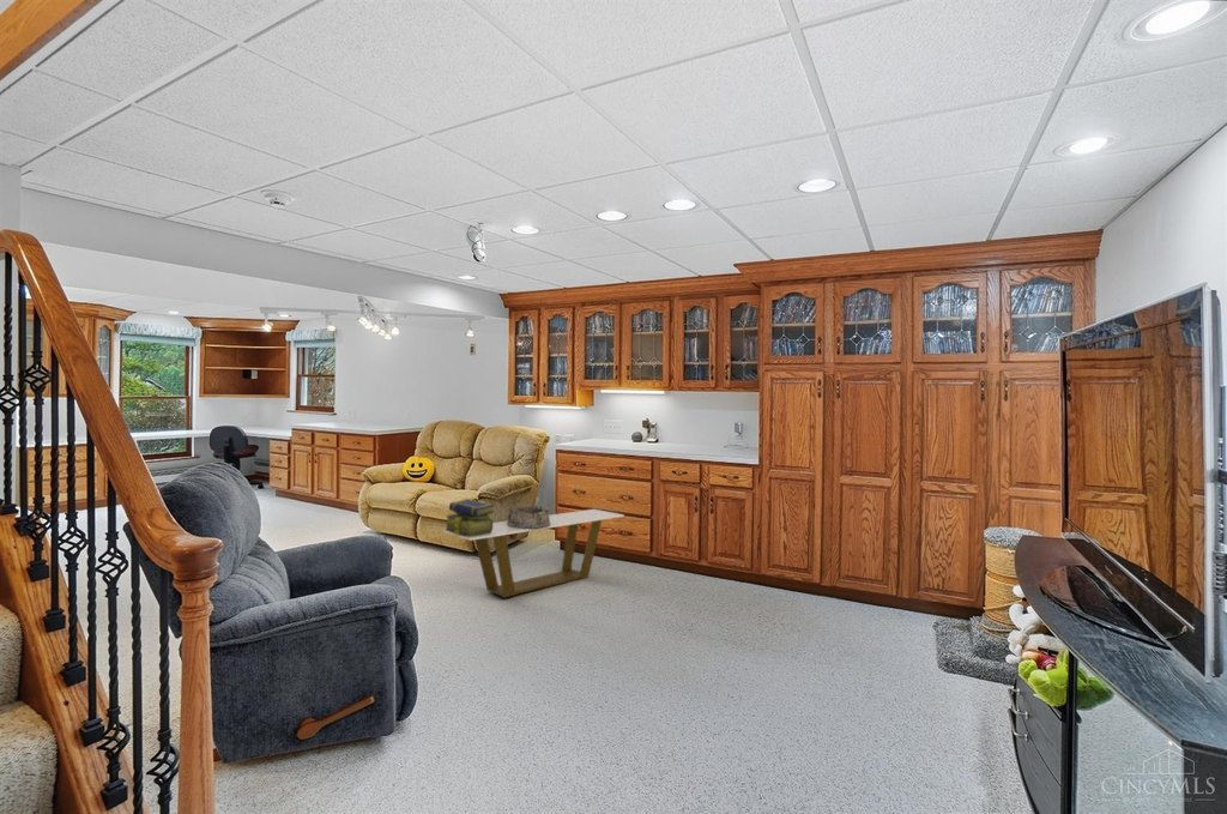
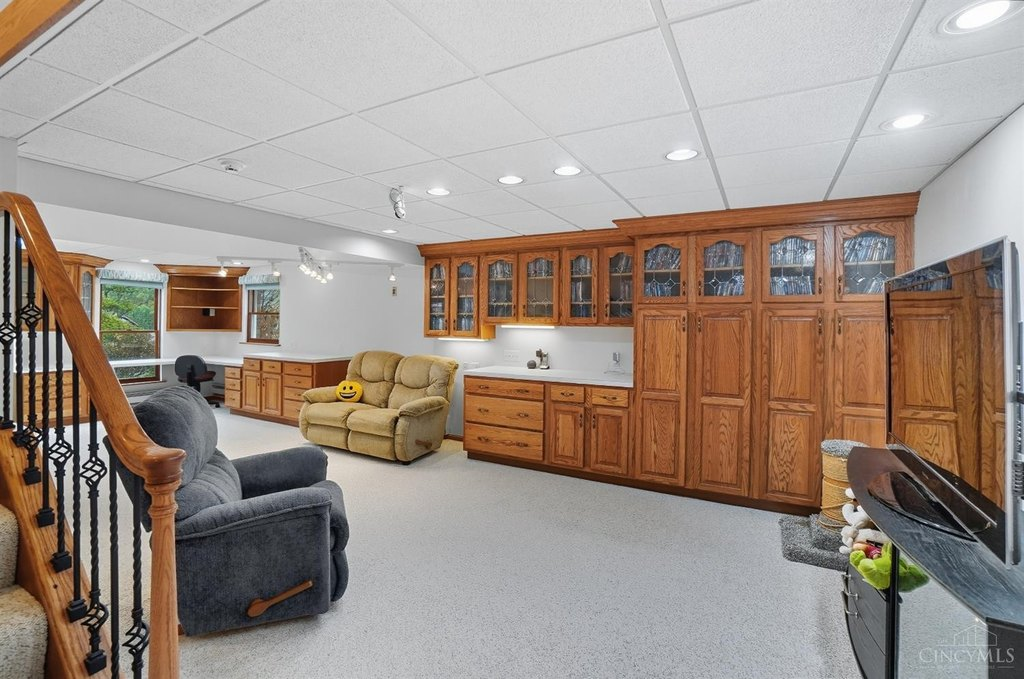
- coffee table [442,508,625,599]
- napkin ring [506,504,550,529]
- stack of books [443,498,496,537]
